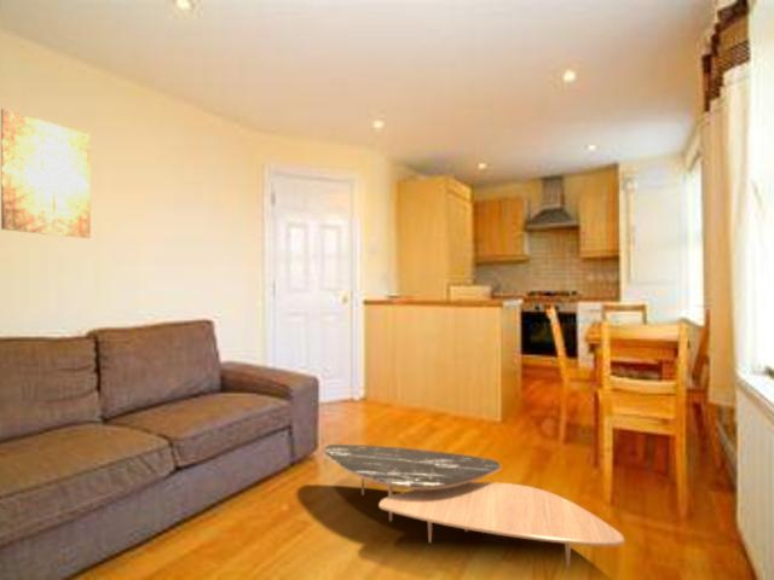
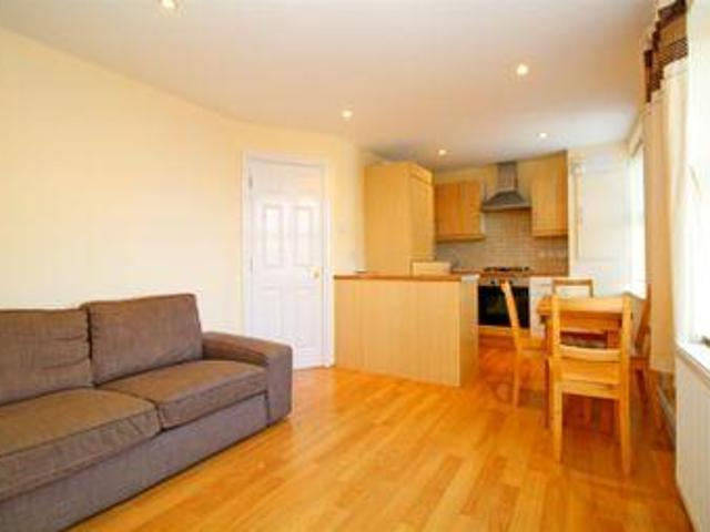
- wall art [0,108,92,239]
- coffee table [323,443,625,568]
